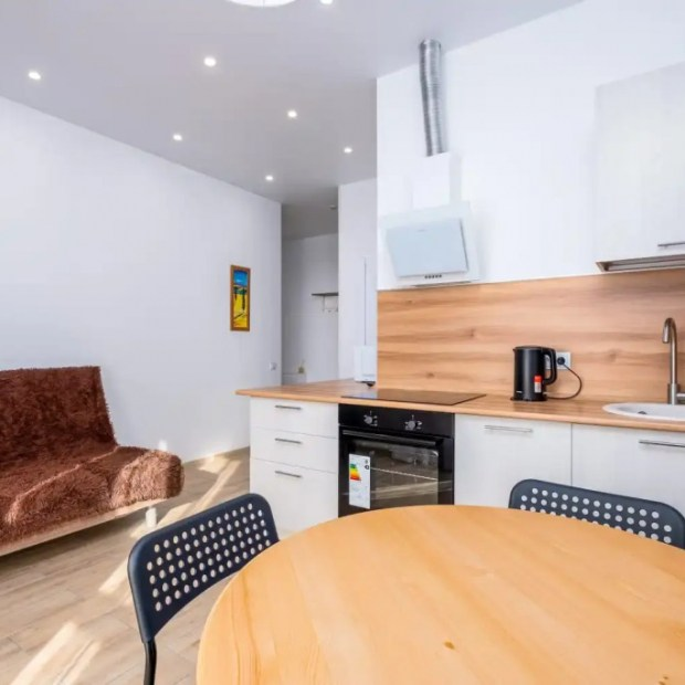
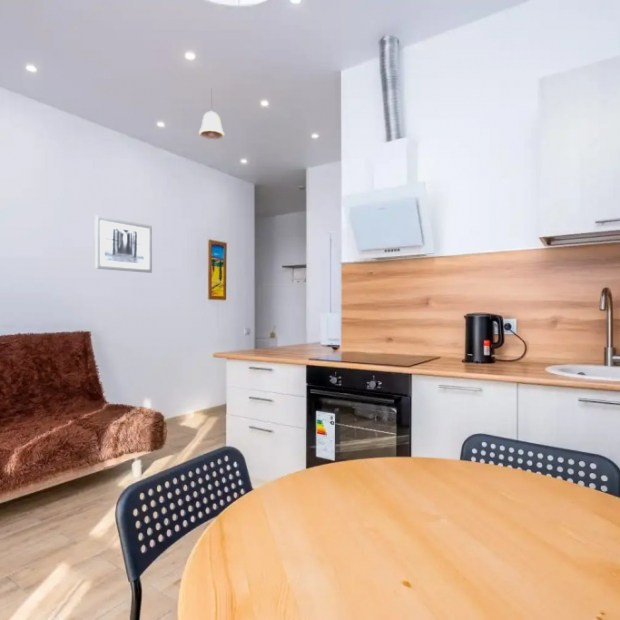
+ wall art [94,215,153,274]
+ pendant light [198,88,225,141]
